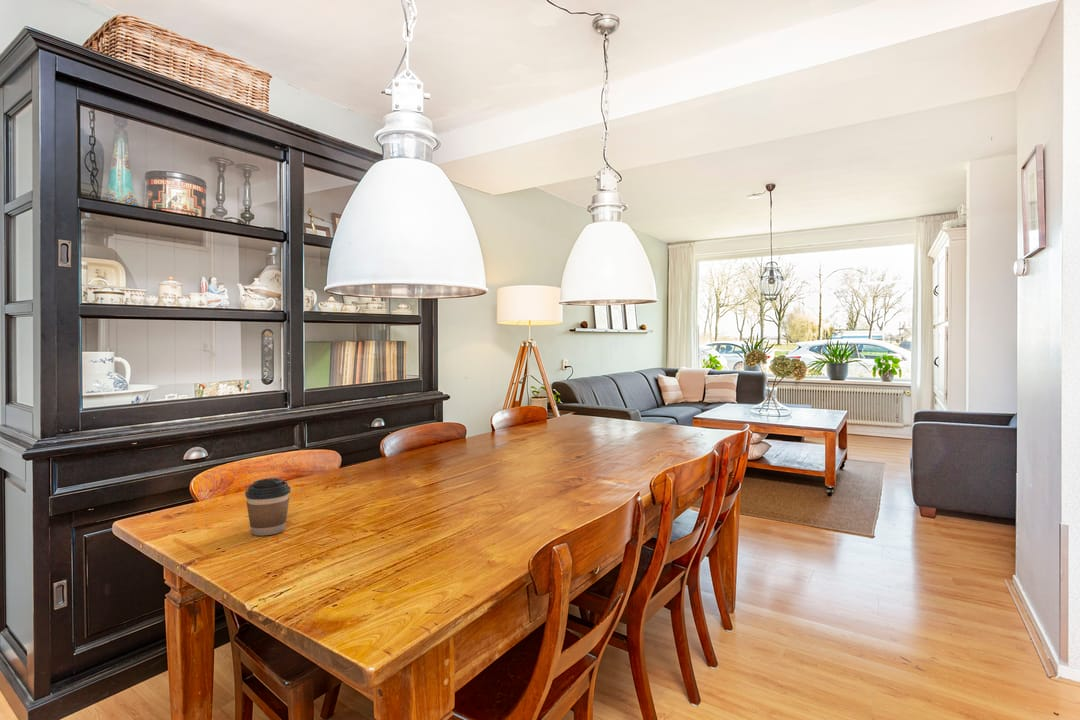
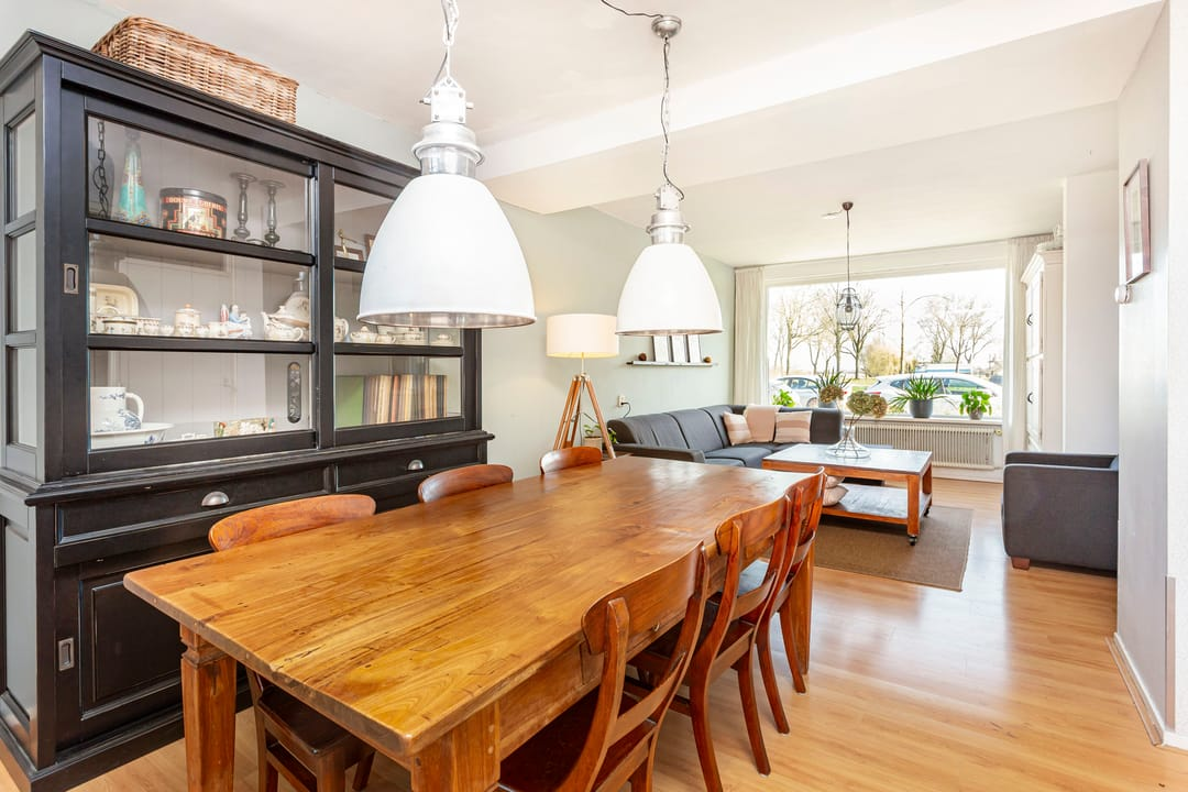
- coffee cup [244,477,292,537]
